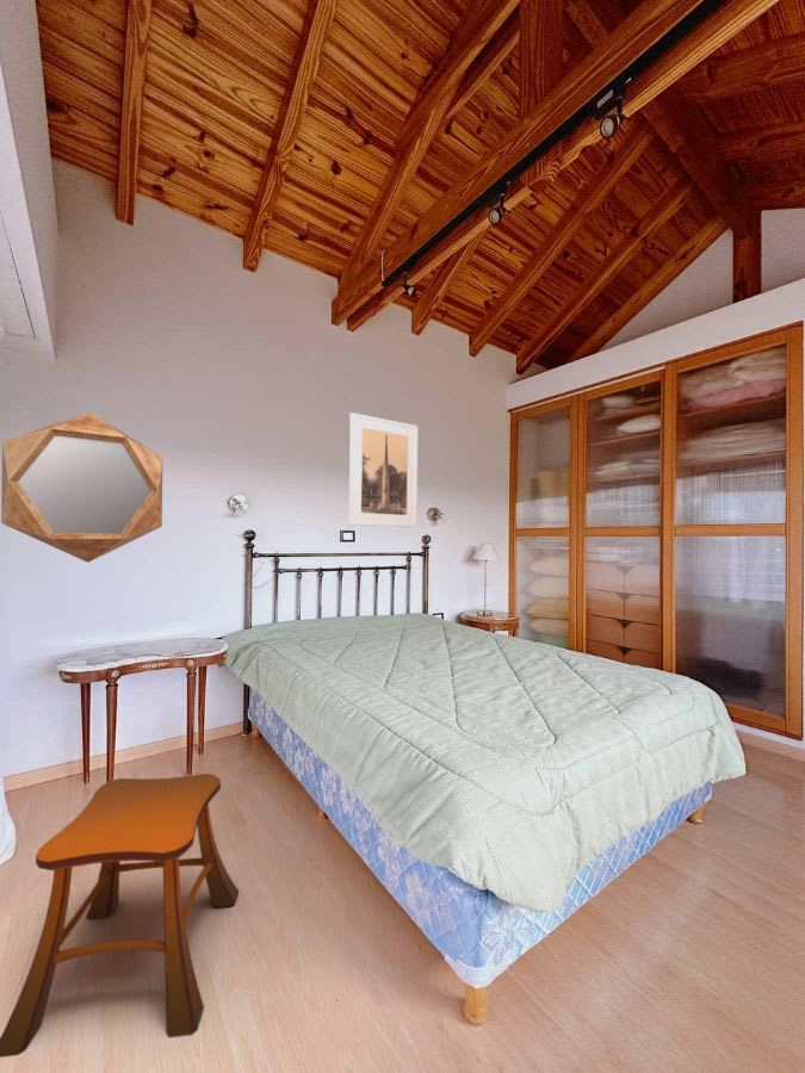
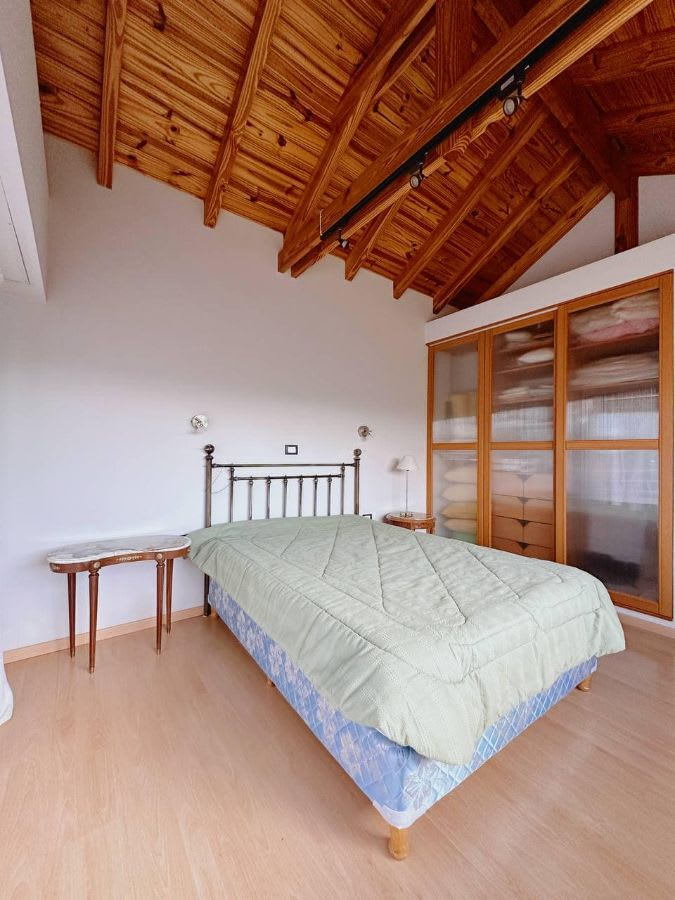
- home mirror [0,411,165,564]
- stool [0,773,240,1059]
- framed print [348,411,419,528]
